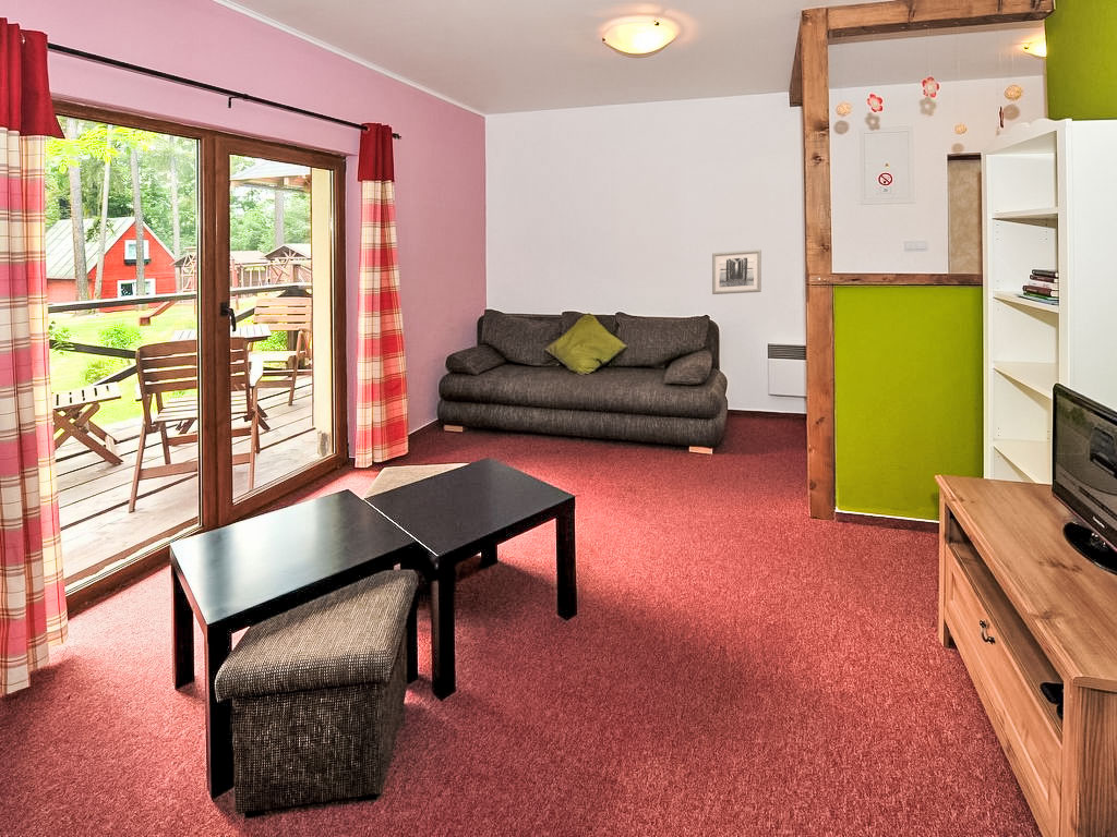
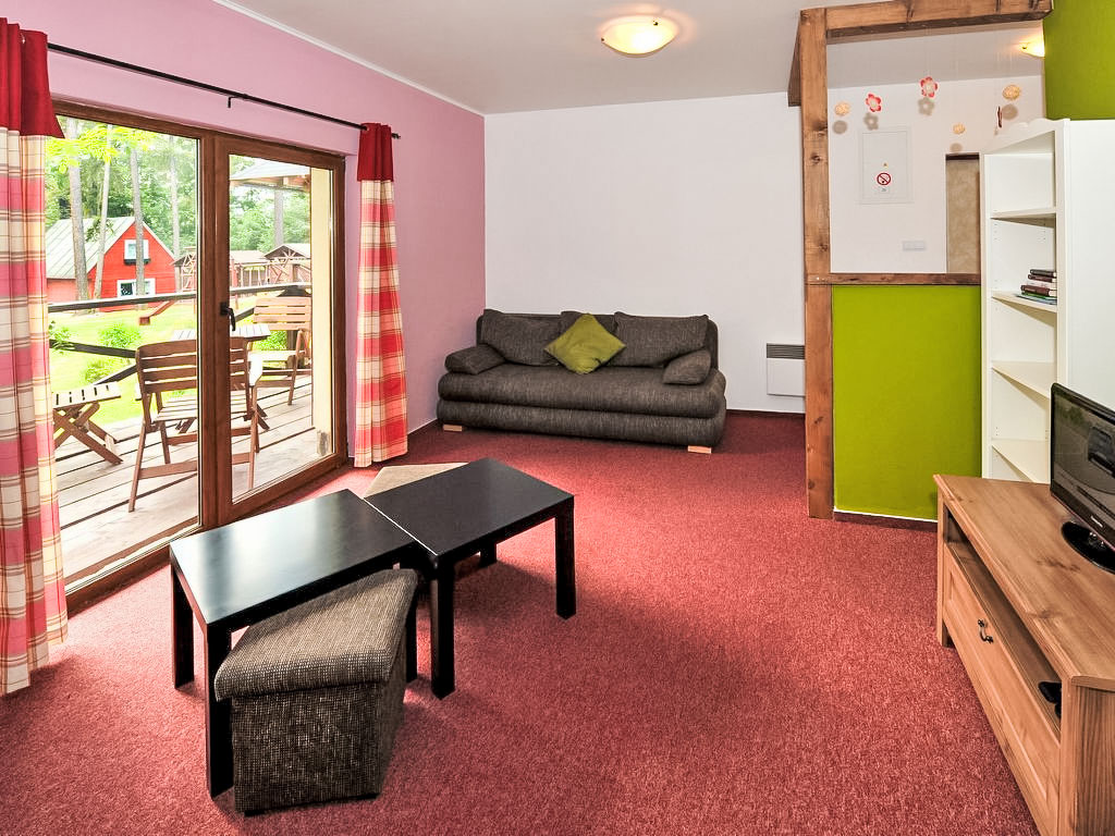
- wall art [711,248,762,295]
